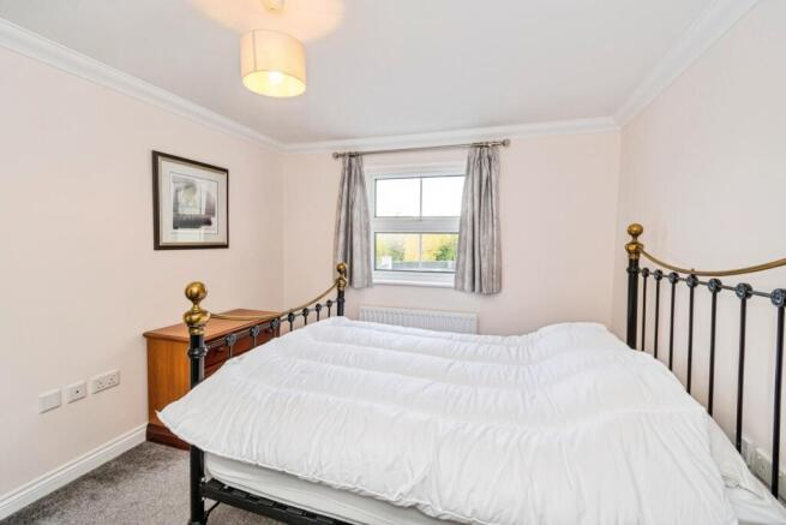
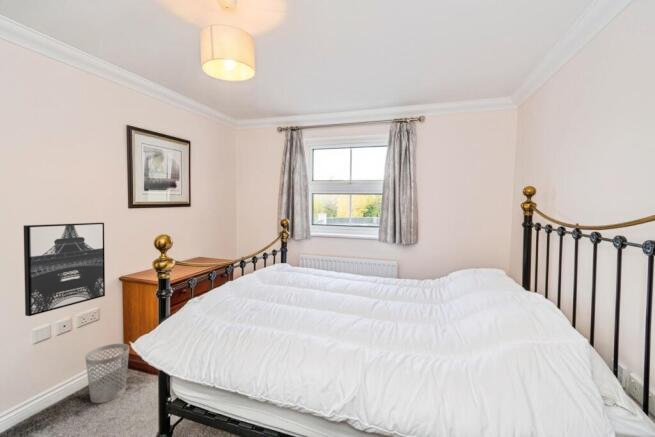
+ wastebasket [84,343,130,404]
+ wall art [23,222,106,317]
